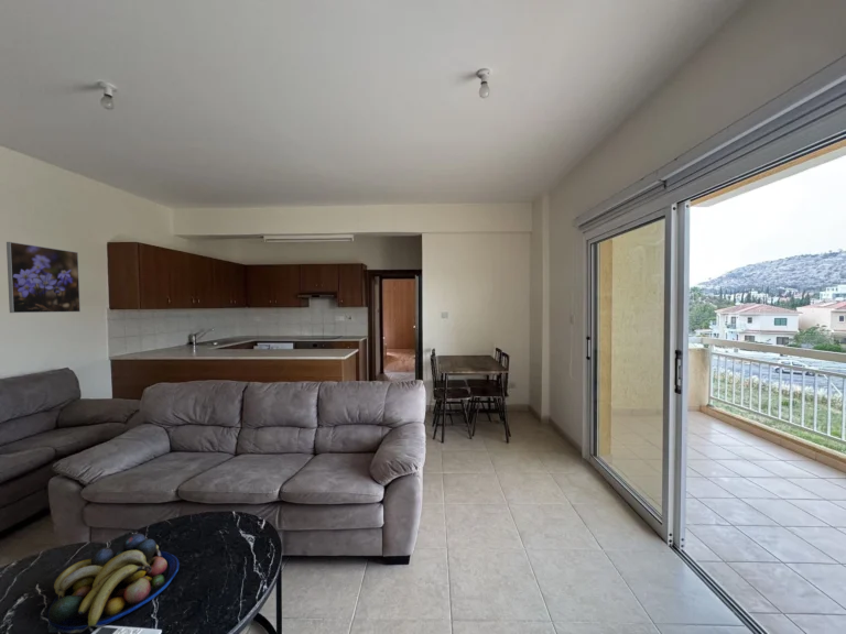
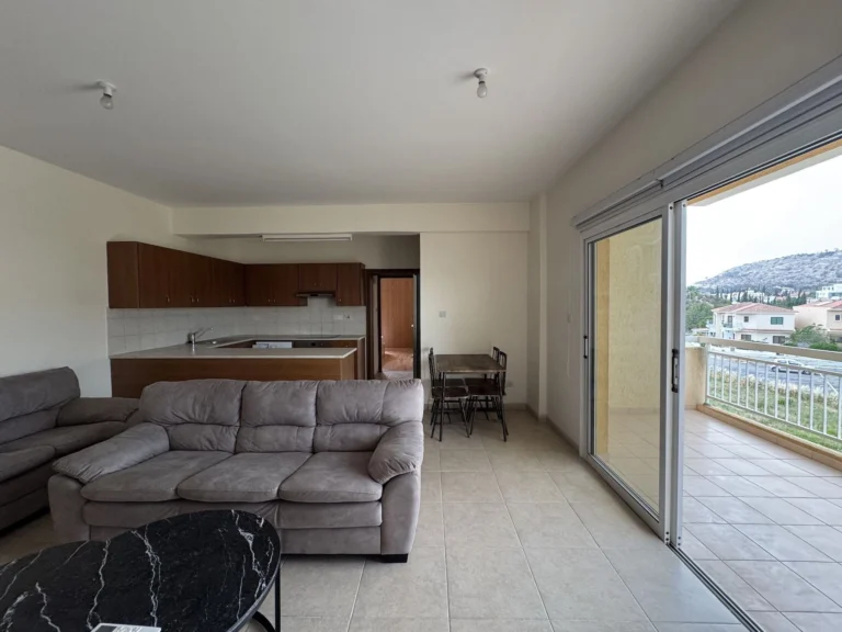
- fruit bowl [46,532,181,634]
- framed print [6,241,82,314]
